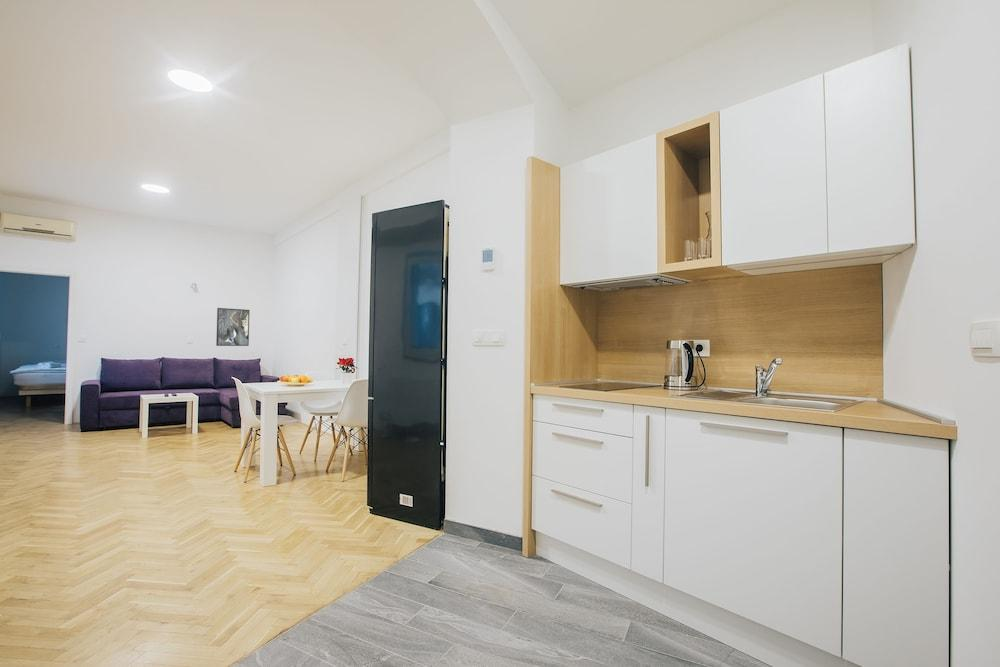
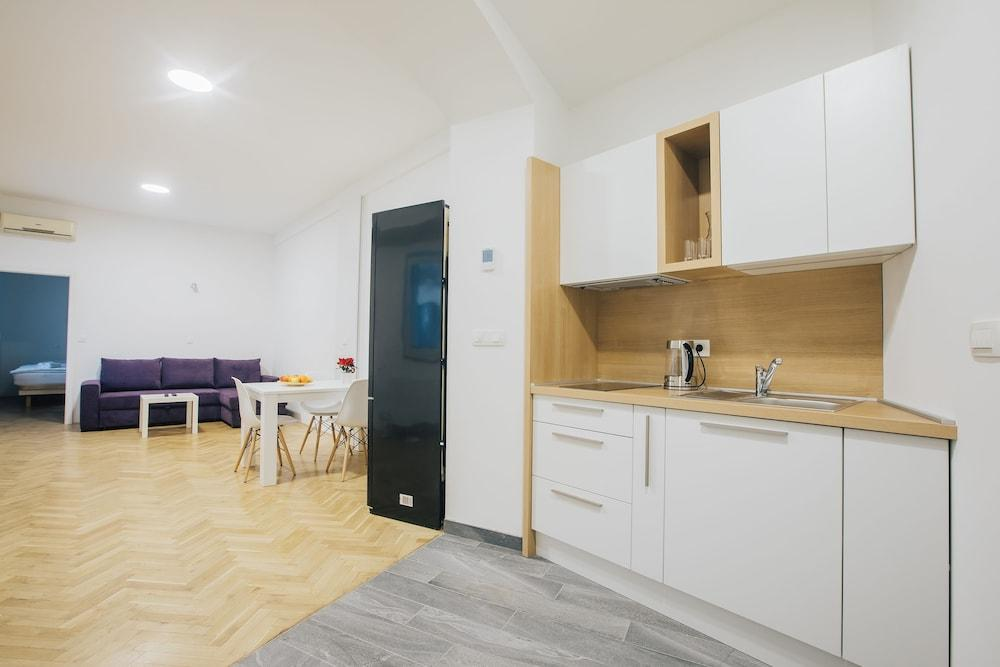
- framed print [215,307,250,347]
